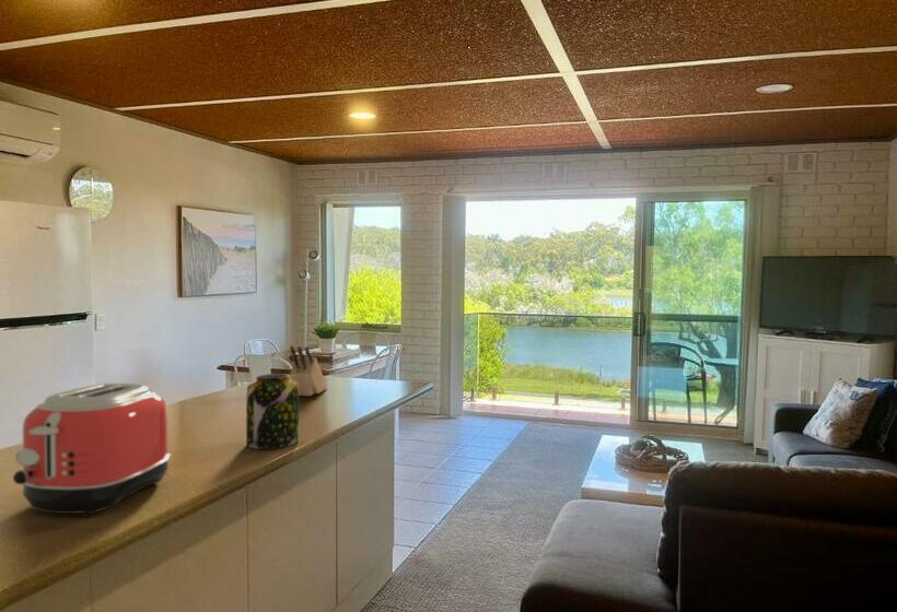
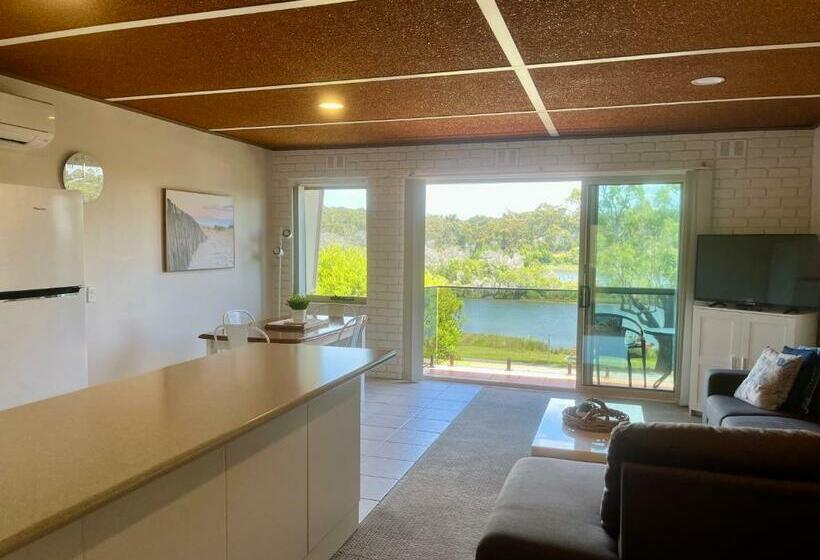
- knife block [289,344,328,397]
- jar [245,373,300,450]
- toaster [12,382,172,516]
